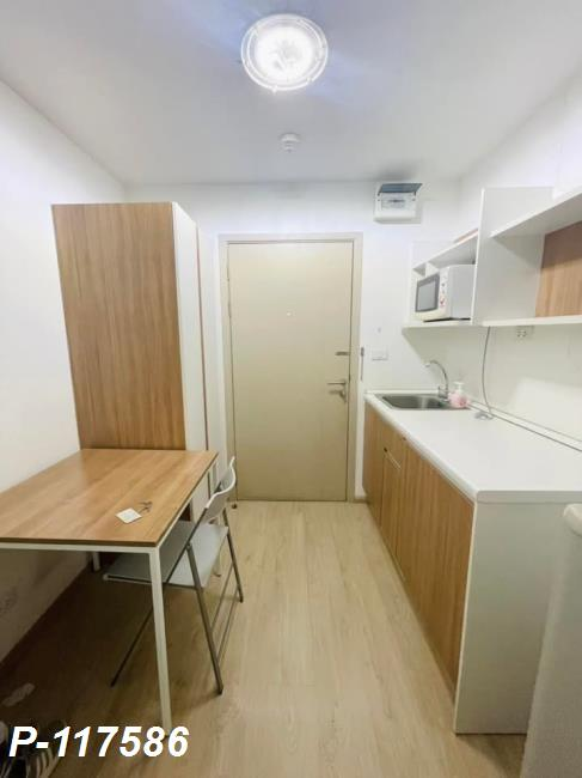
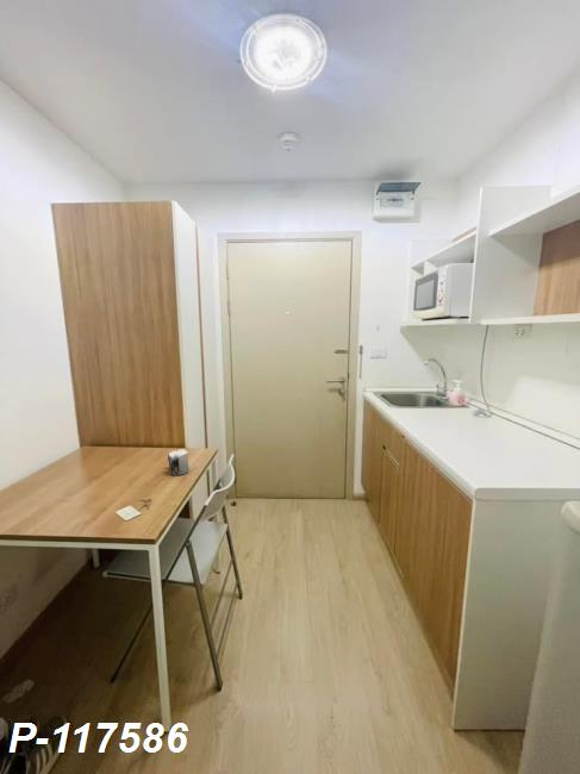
+ mug [167,448,189,476]
